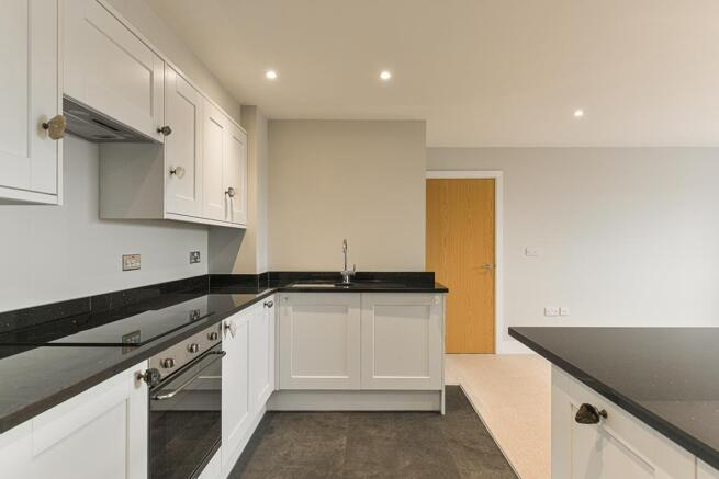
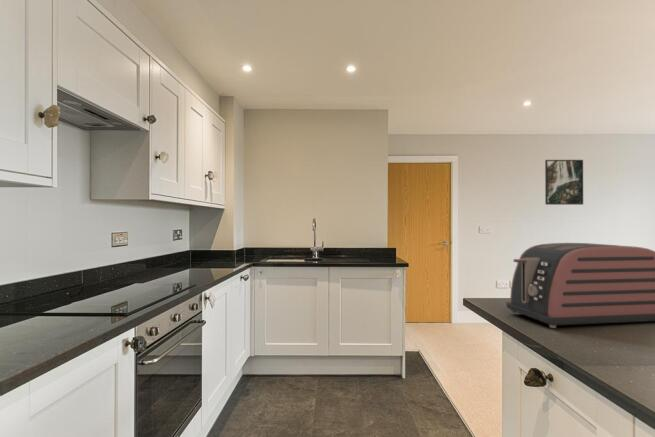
+ toaster [505,242,655,329]
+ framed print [544,159,584,206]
